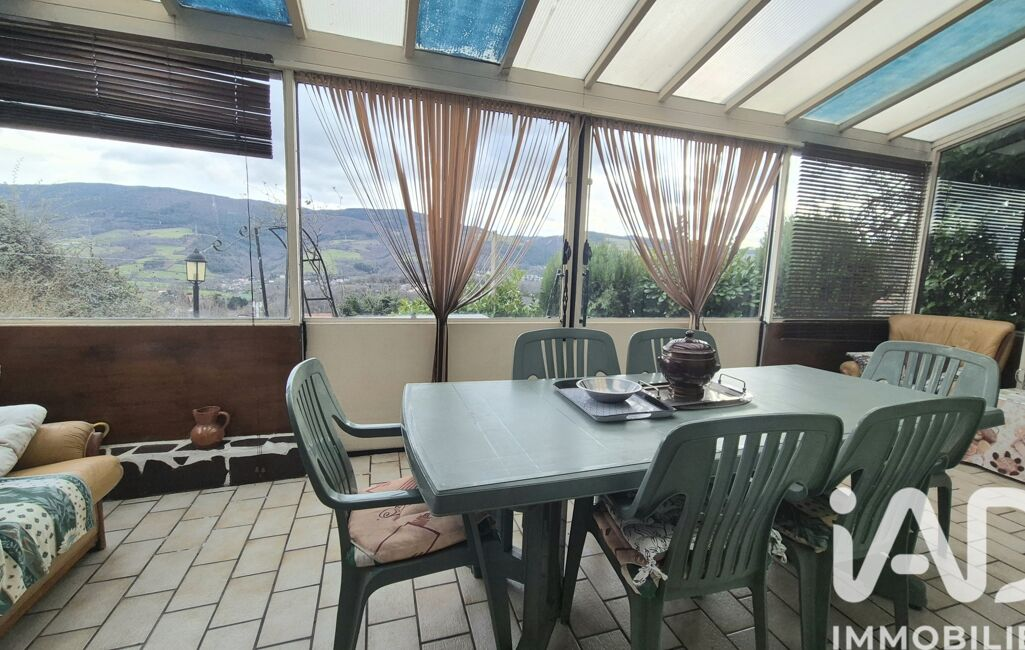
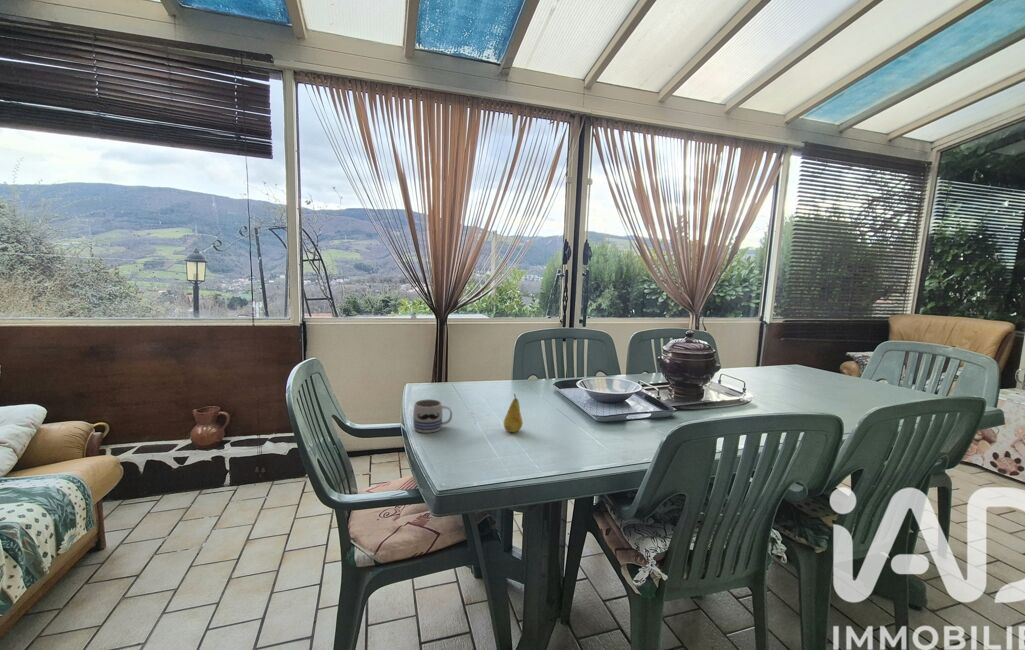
+ fruit [503,393,523,433]
+ mug [412,398,453,434]
